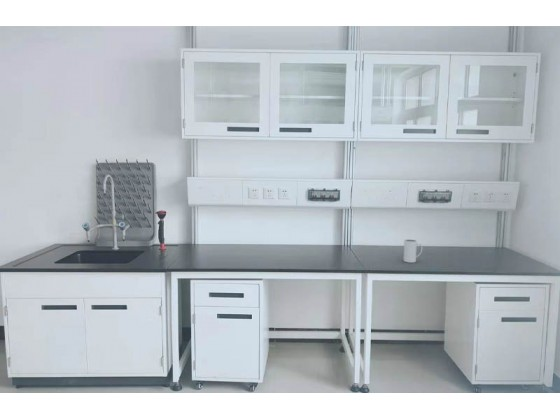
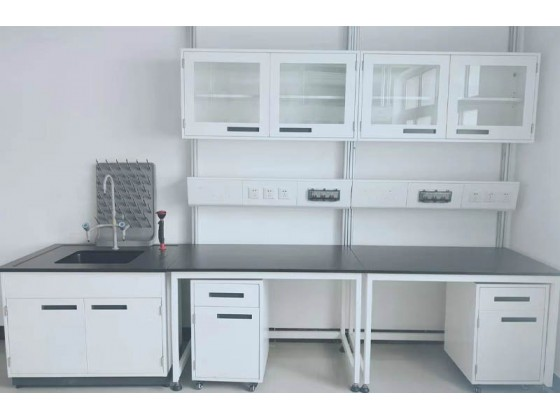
- mug [402,238,423,264]
